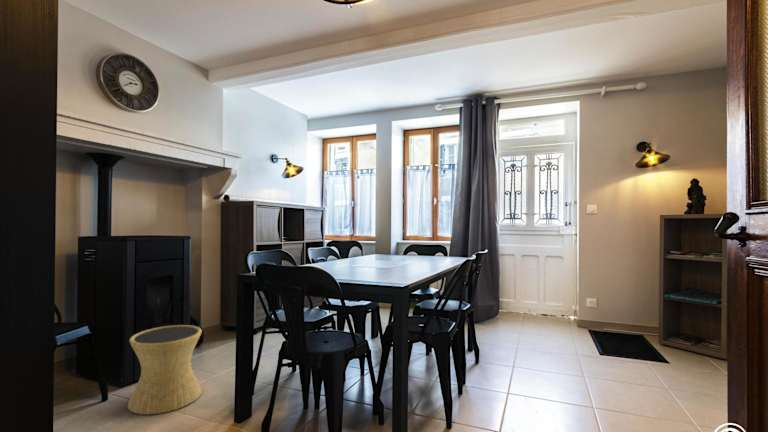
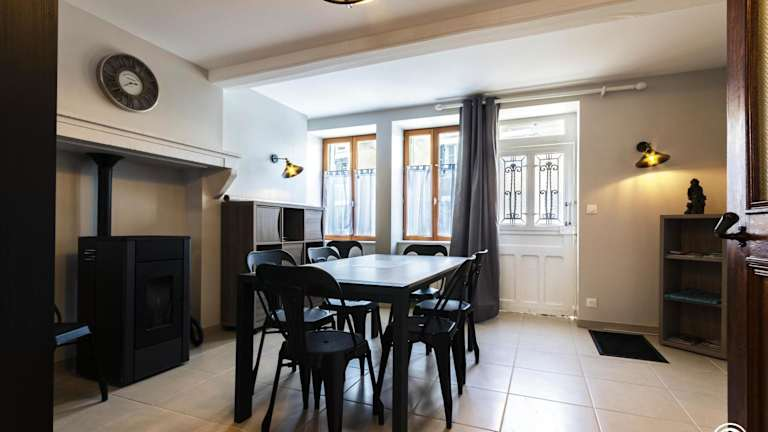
- side table [127,324,203,416]
